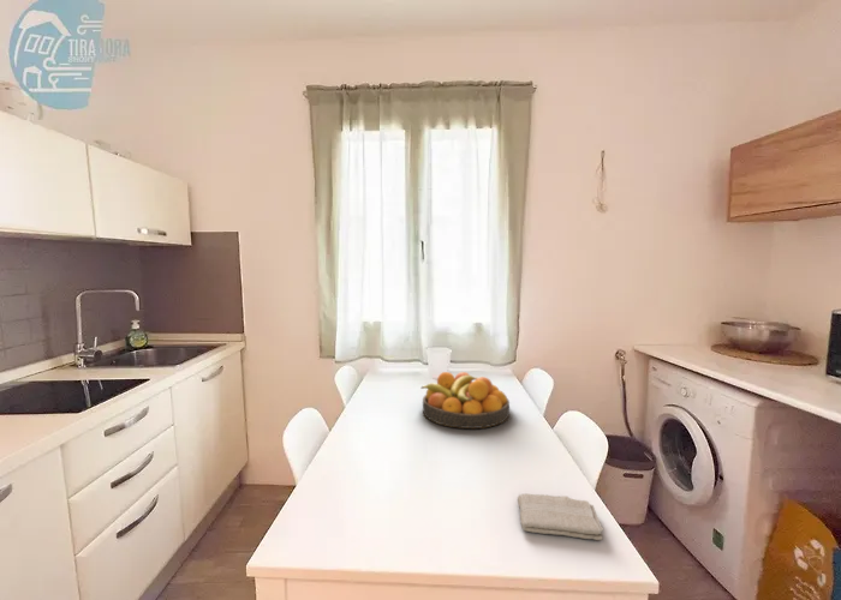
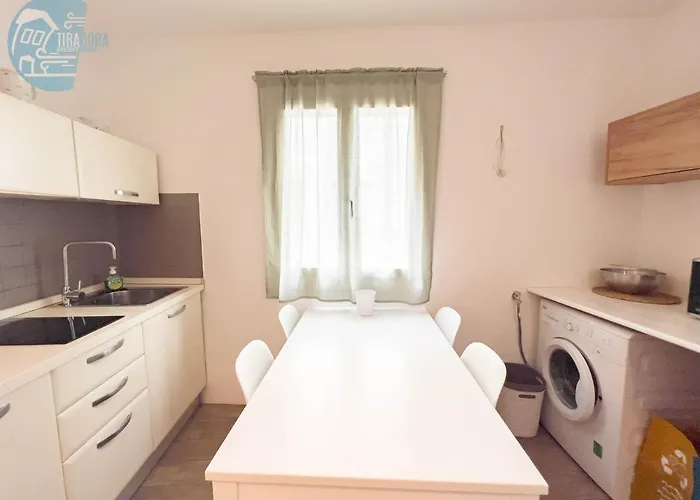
- fruit bowl [419,371,511,430]
- washcloth [517,492,606,541]
